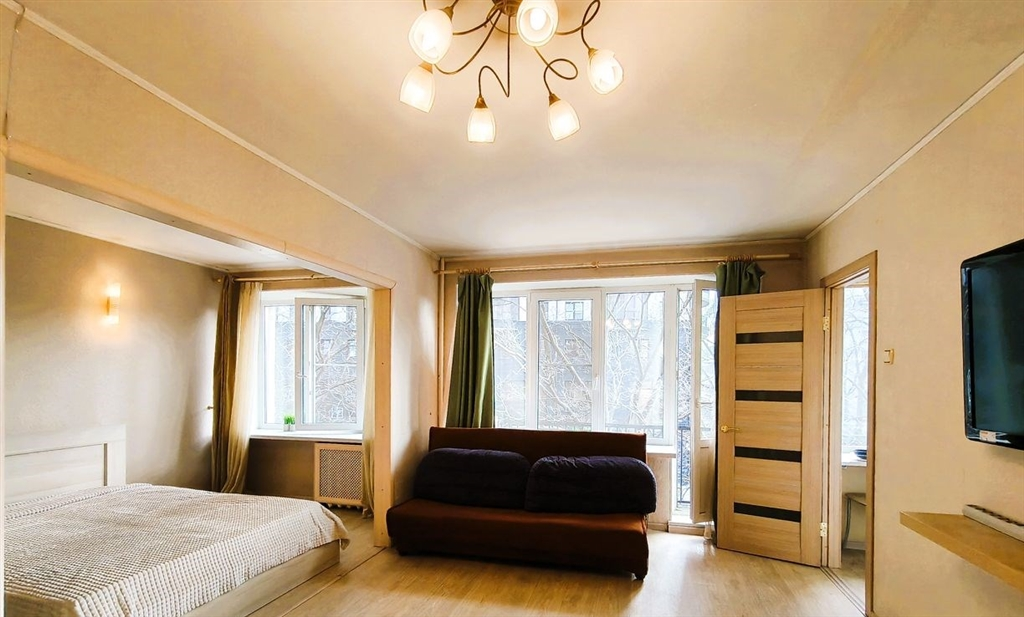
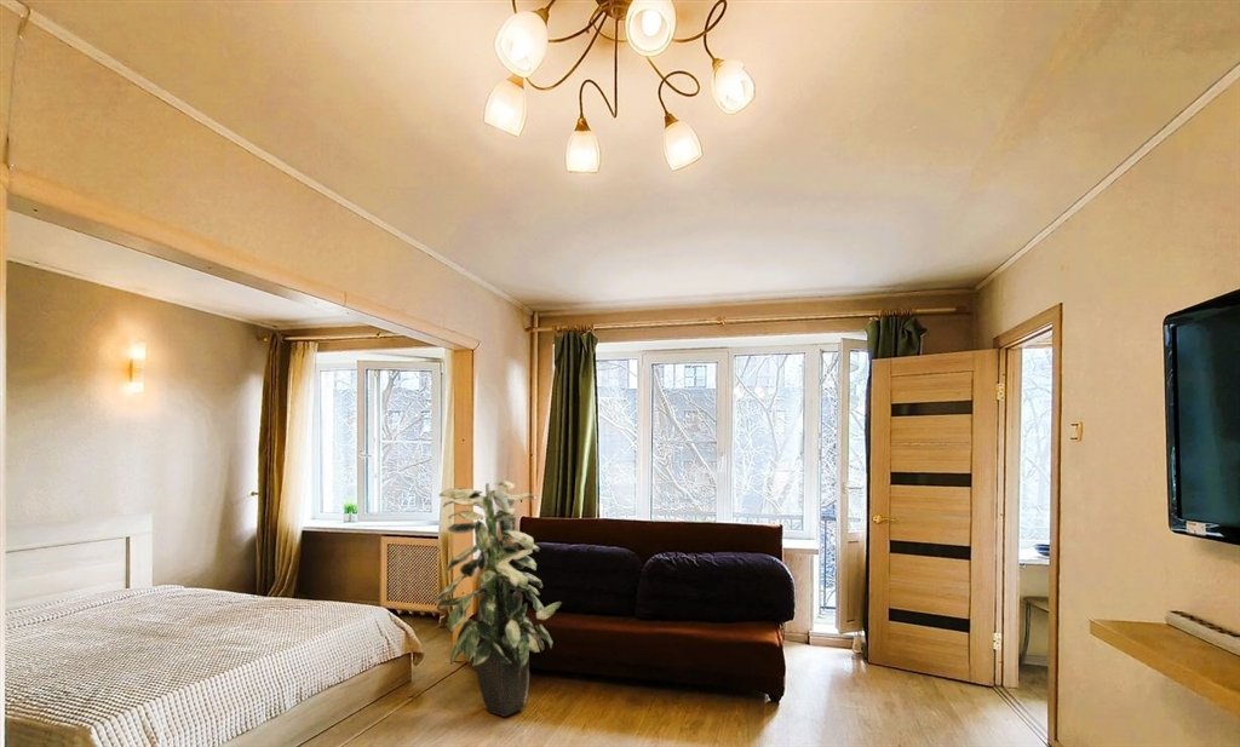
+ indoor plant [435,479,563,718]
